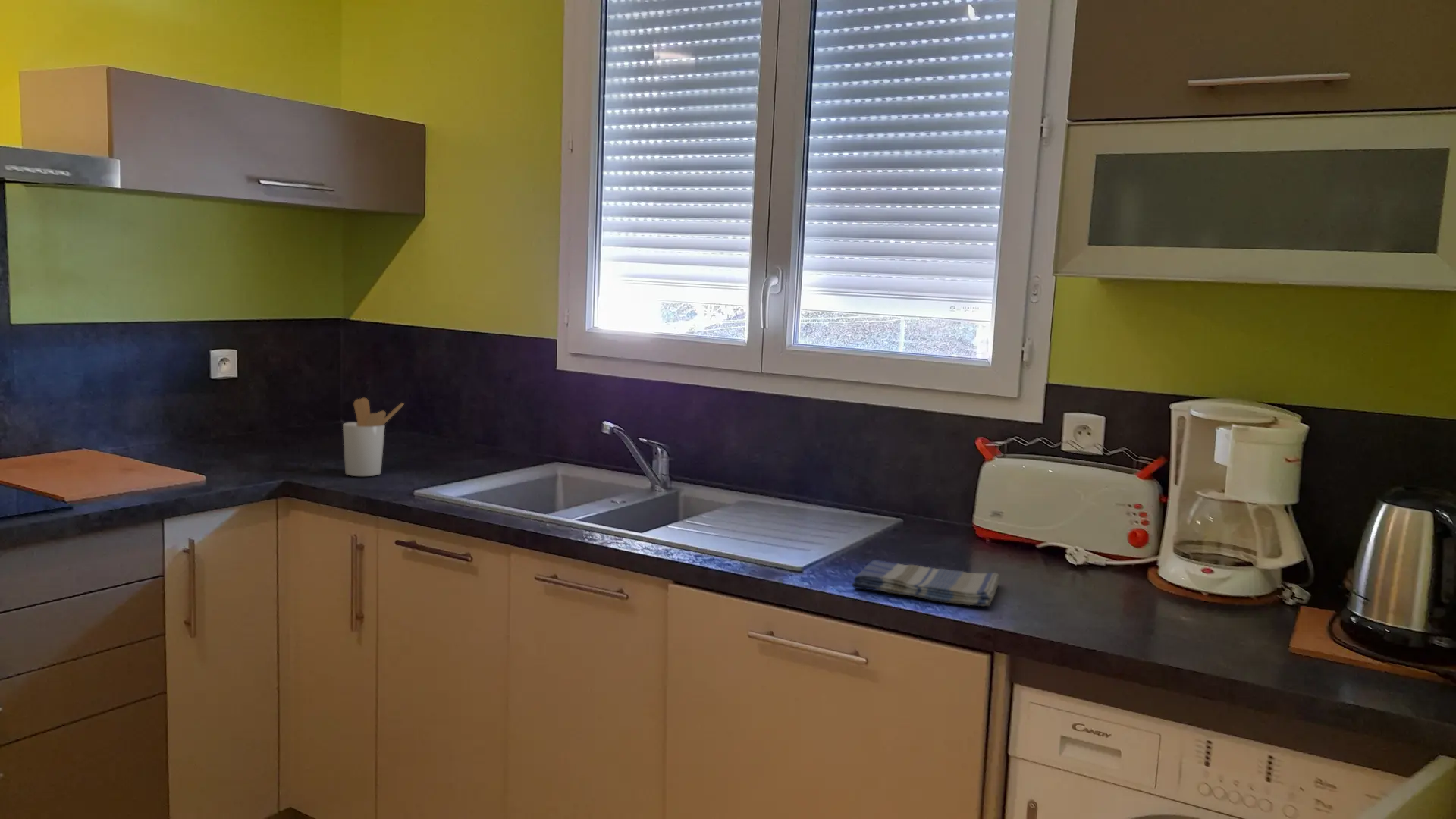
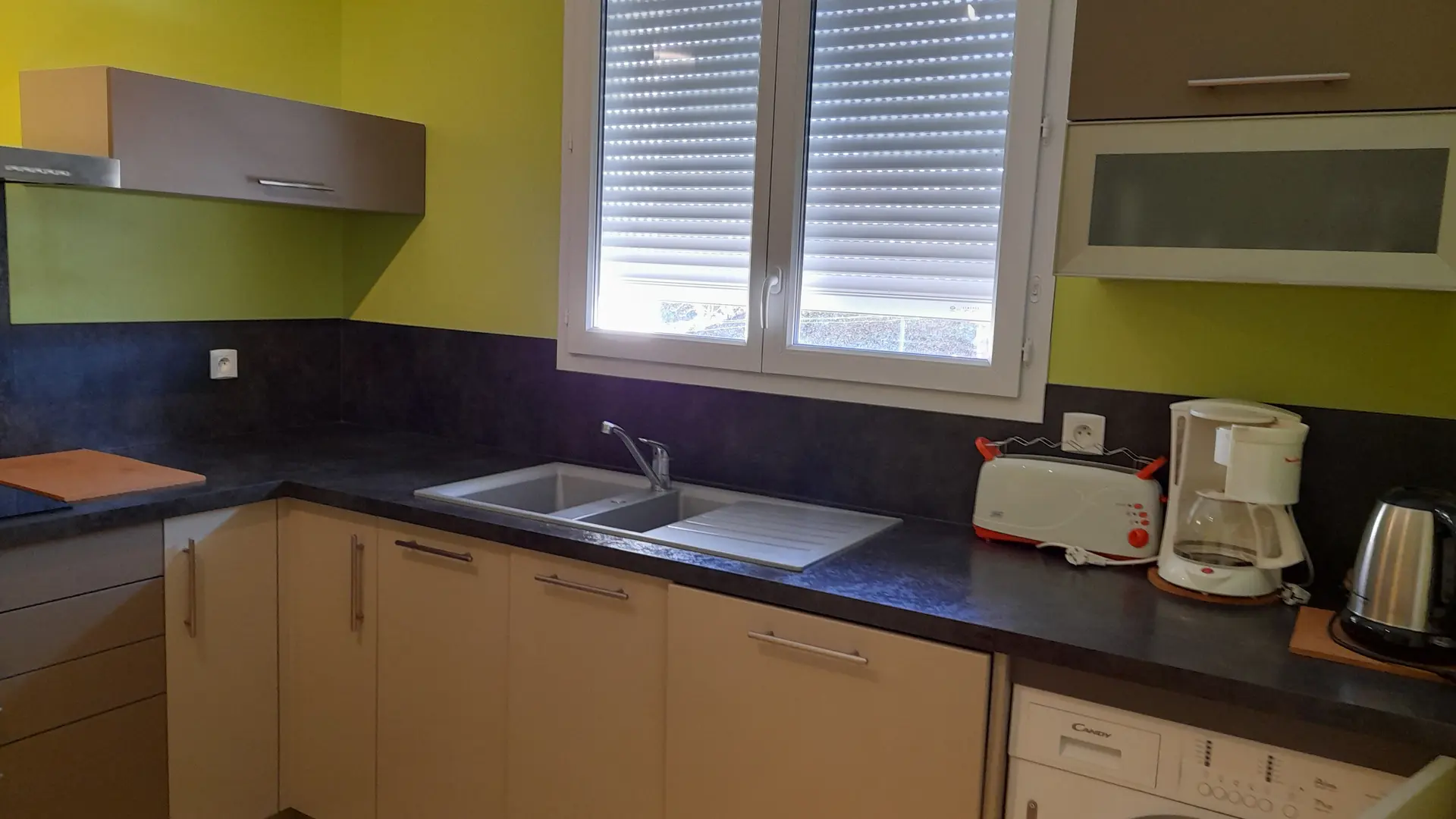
- utensil holder [342,397,405,477]
- dish towel [851,560,1001,607]
